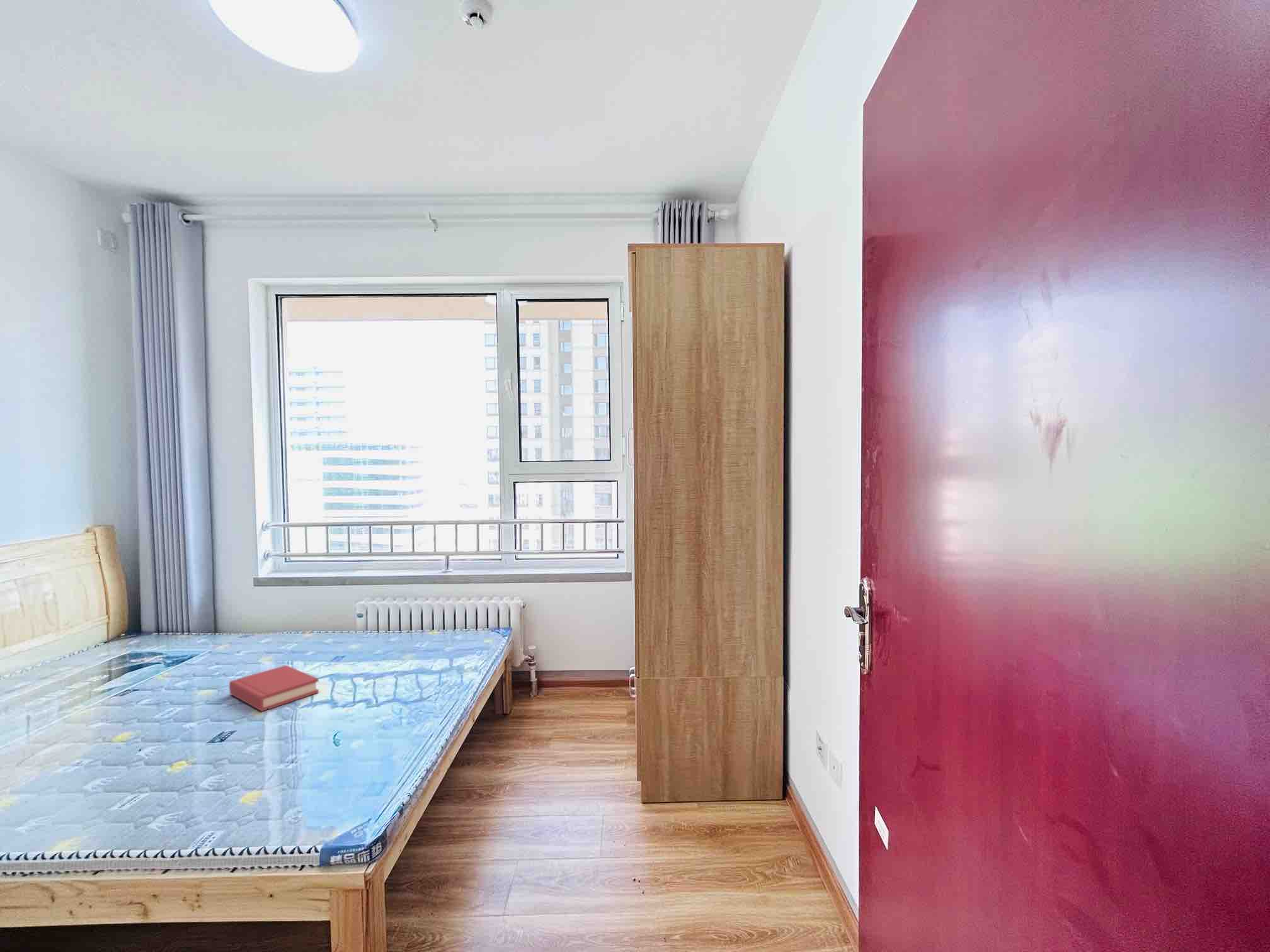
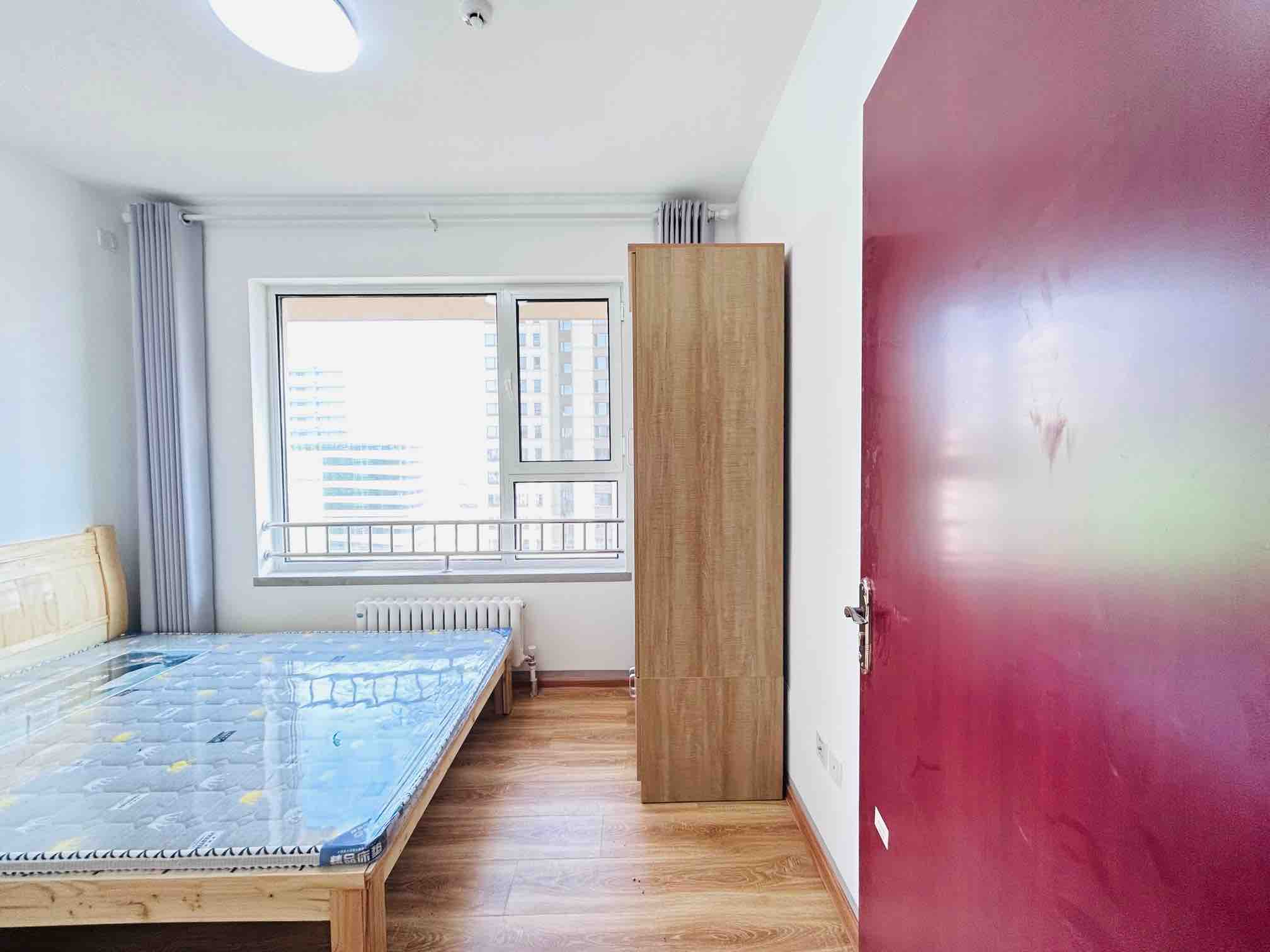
- hardback book [229,664,319,712]
